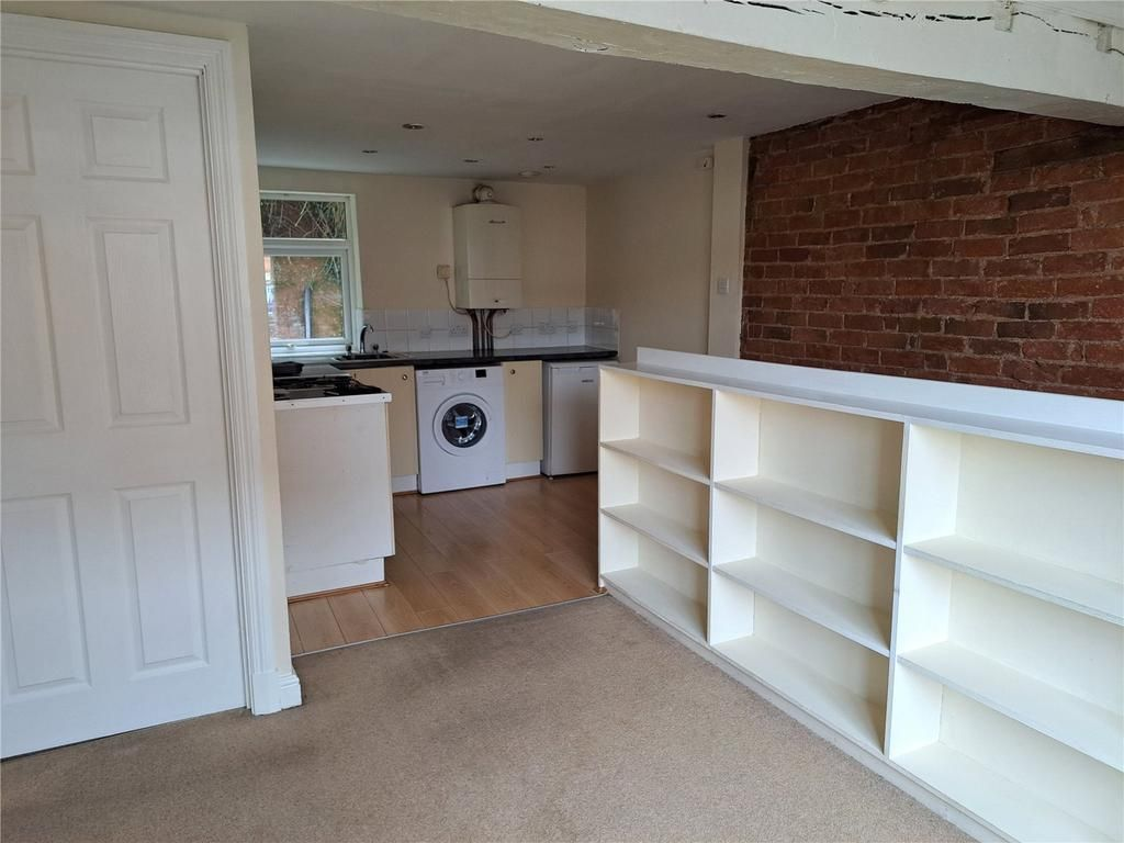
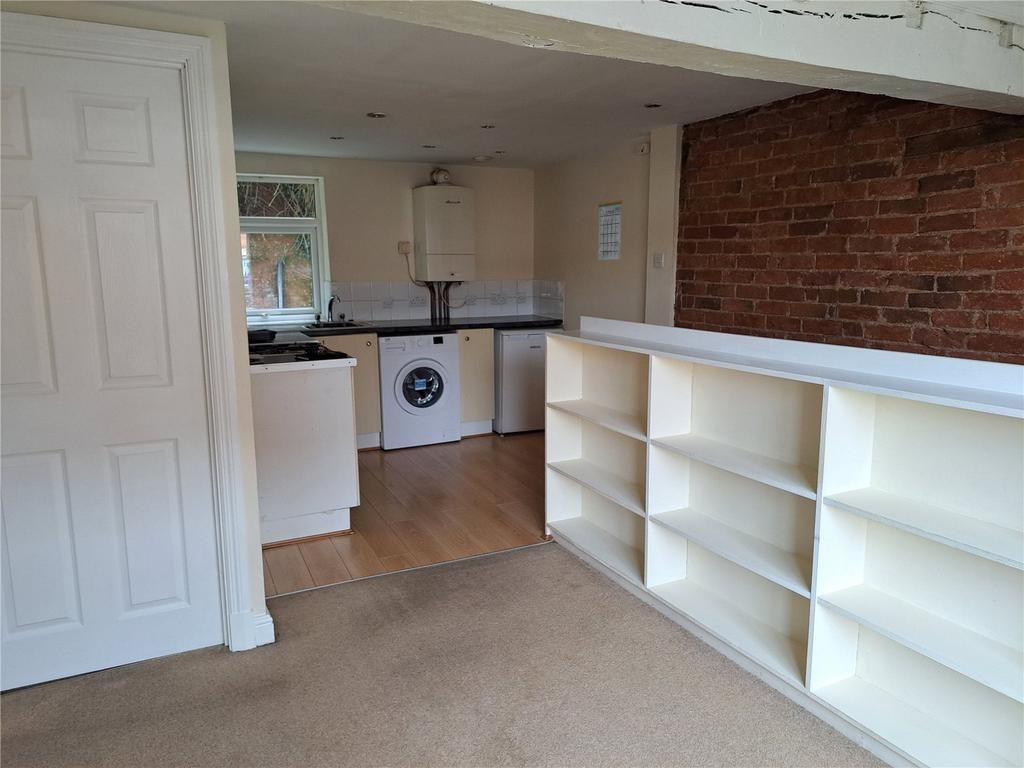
+ calendar [597,187,624,261]
